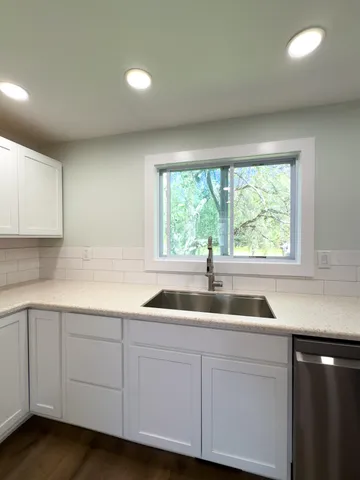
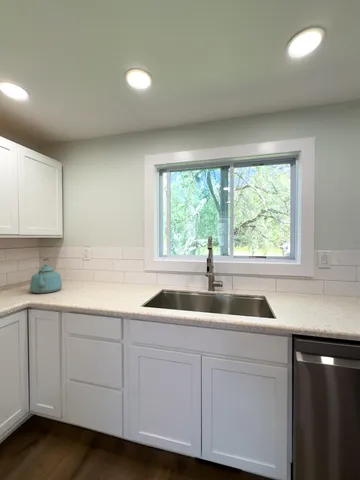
+ kettle [29,257,63,294]
